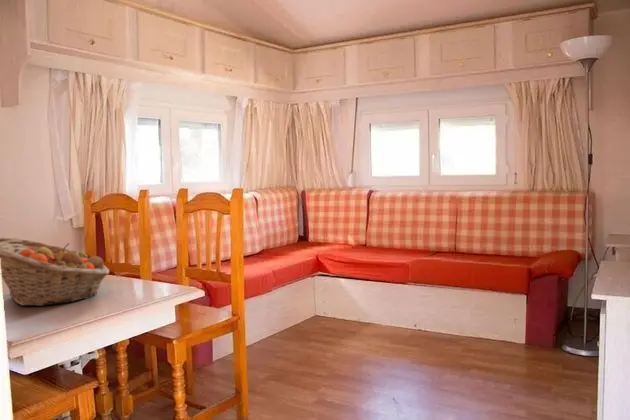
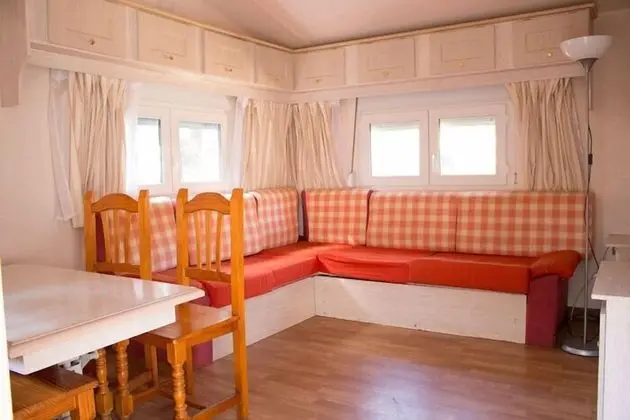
- fruit basket [0,236,110,307]
